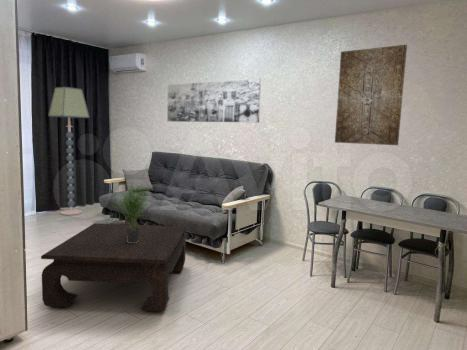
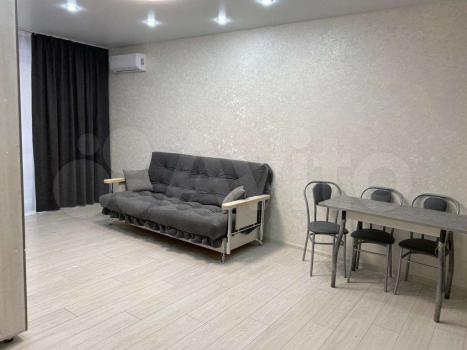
- wall art [334,44,408,146]
- potted plant [111,182,150,243]
- floor lamp [47,86,91,216]
- wall art [166,77,262,124]
- coffee table [40,222,187,313]
